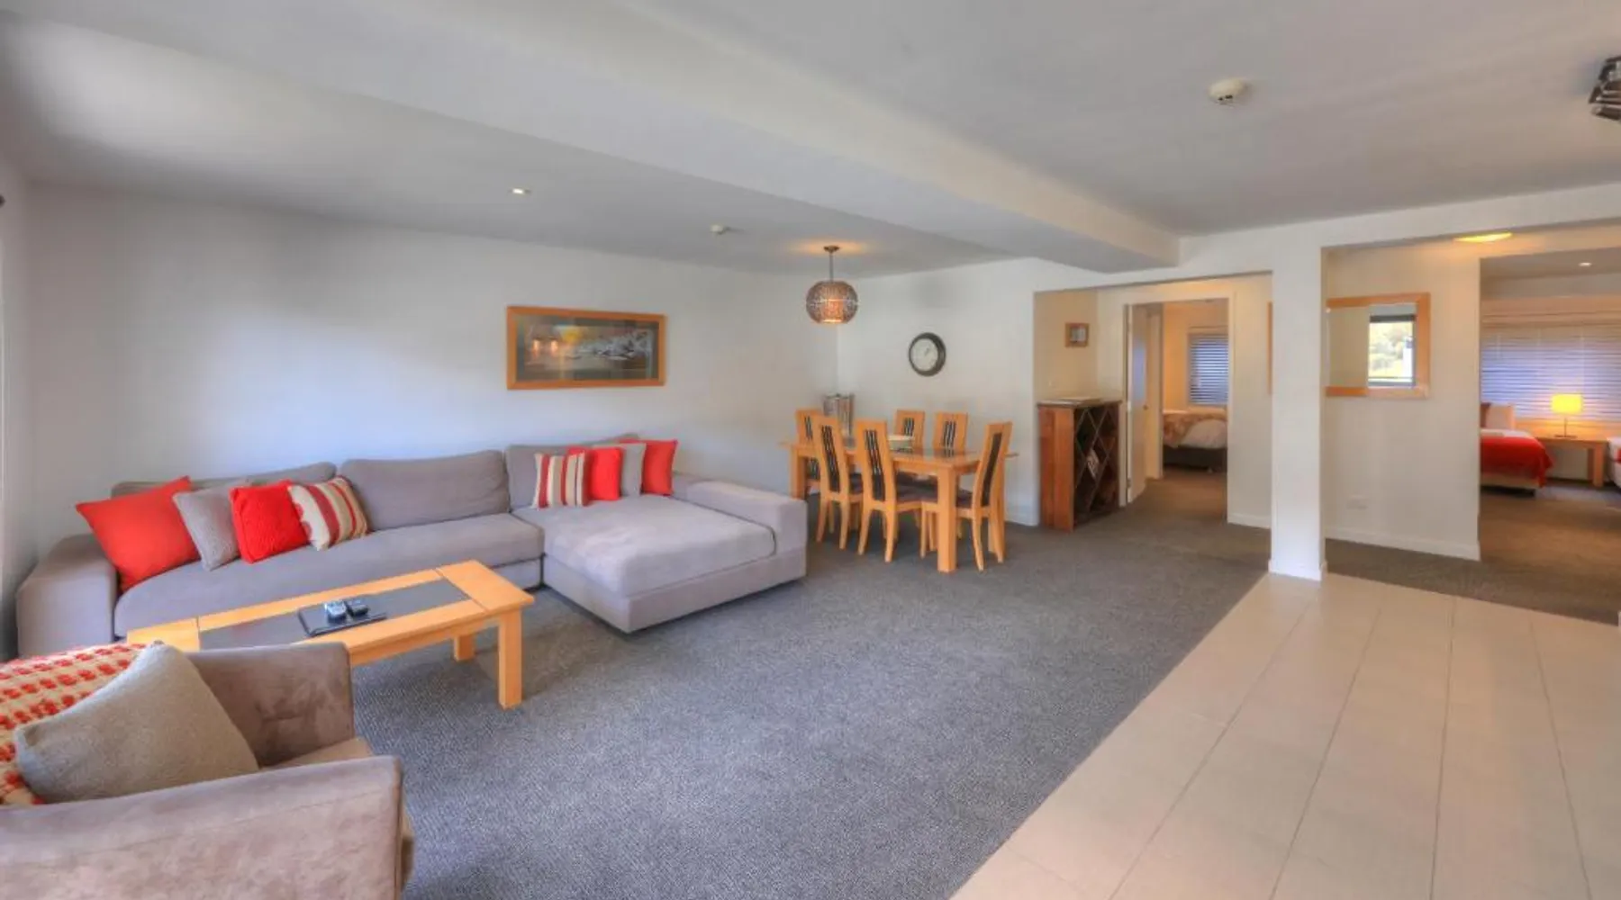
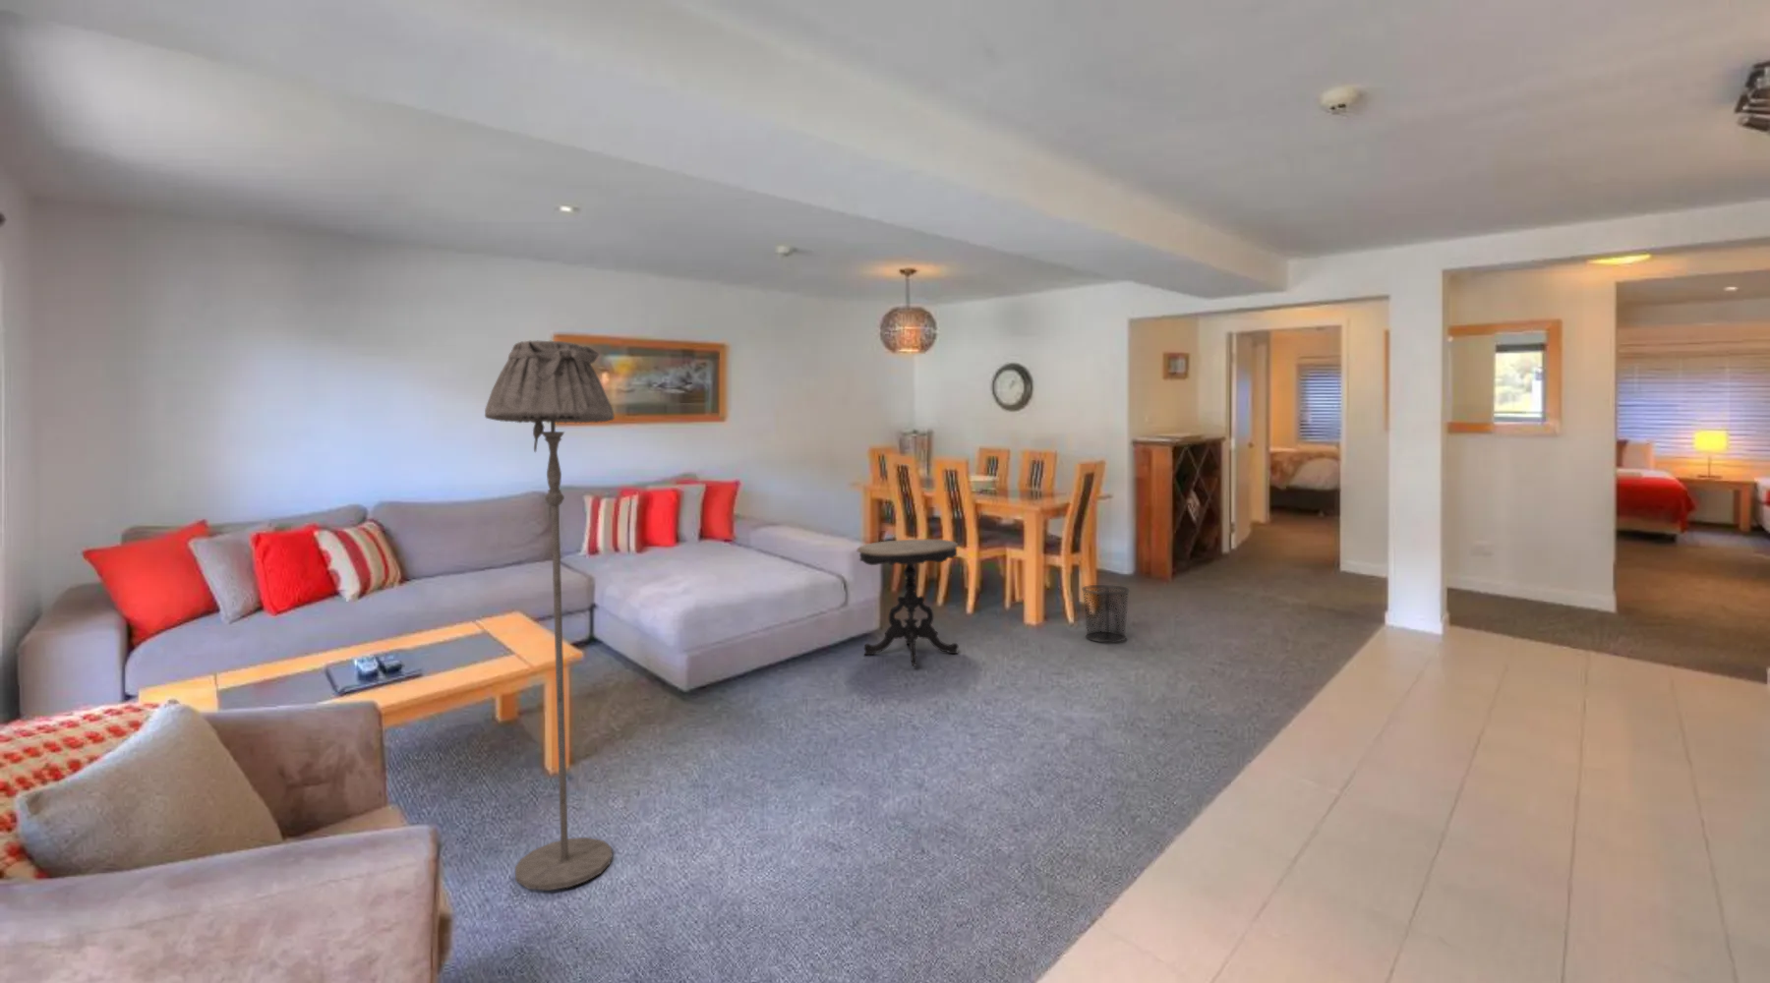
+ floor lamp [484,339,615,891]
+ waste bin [1081,584,1131,643]
+ side table [856,539,960,667]
